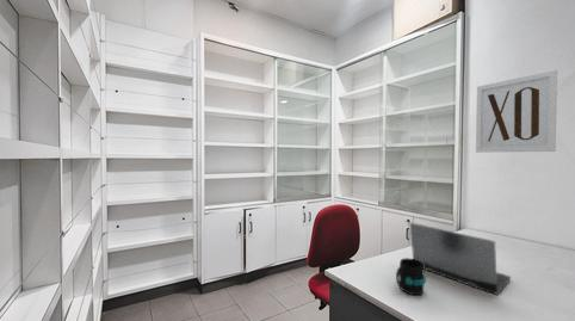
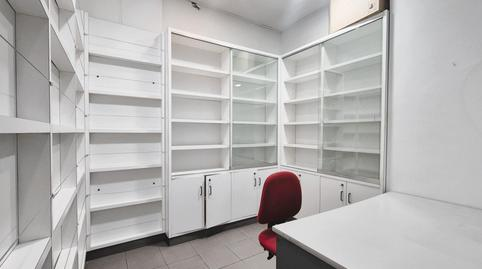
- laptop computer [409,222,512,296]
- wall art [475,68,558,154]
- mug [395,257,427,296]
